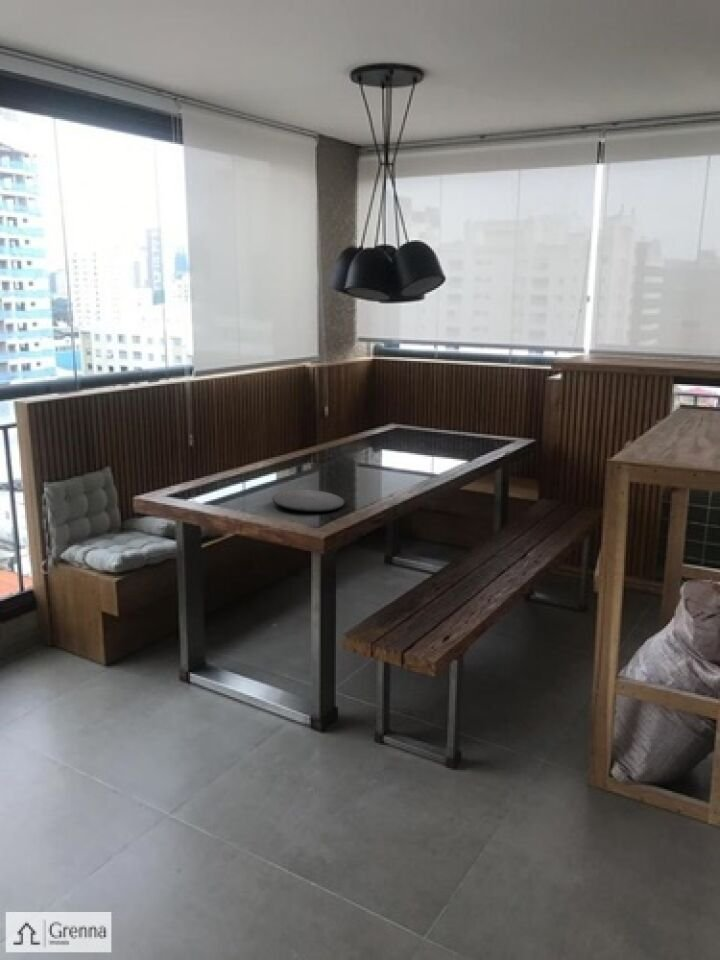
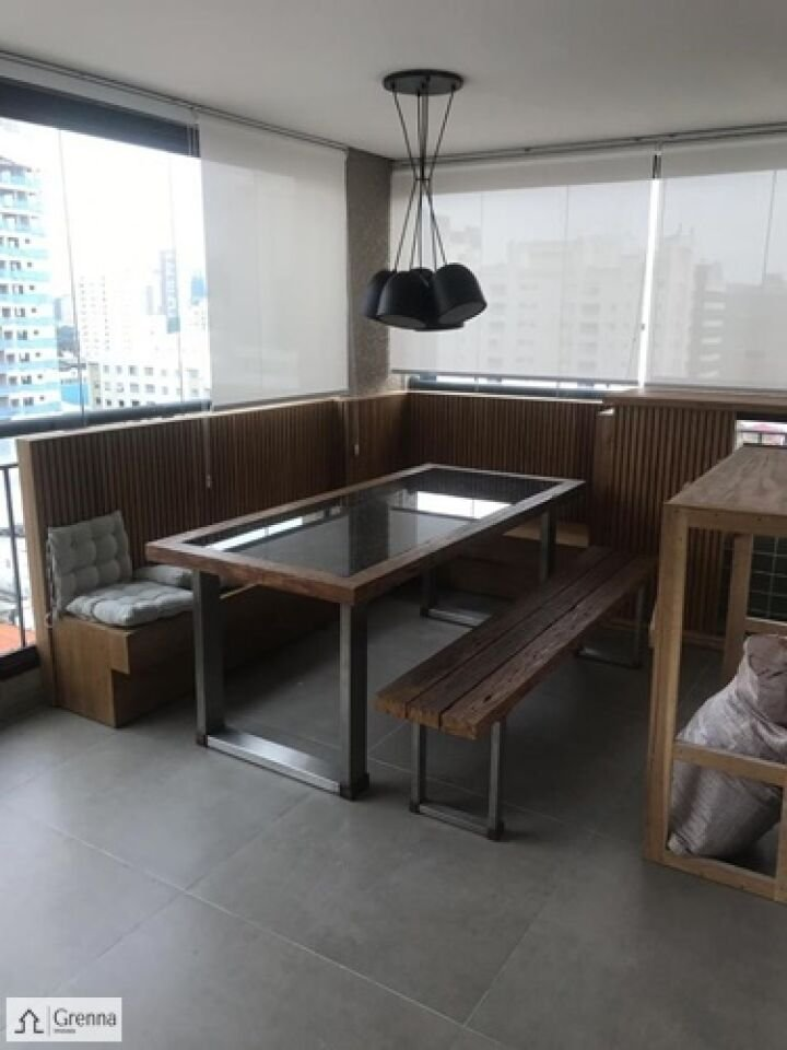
- plate [271,489,346,513]
